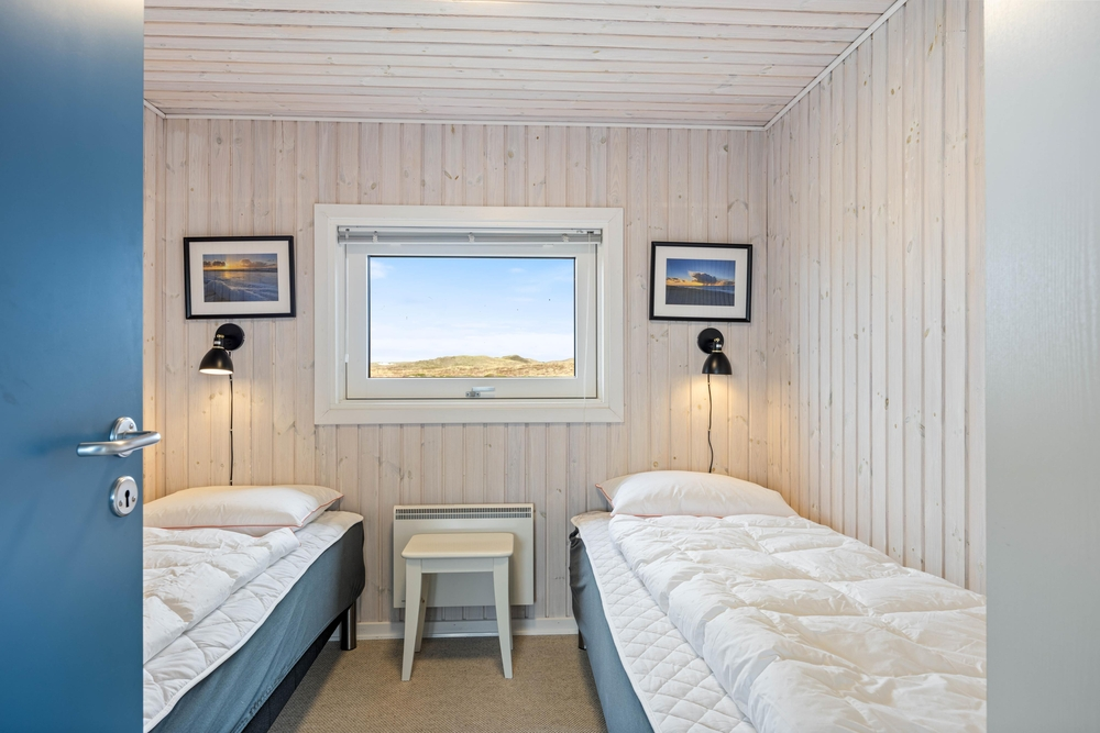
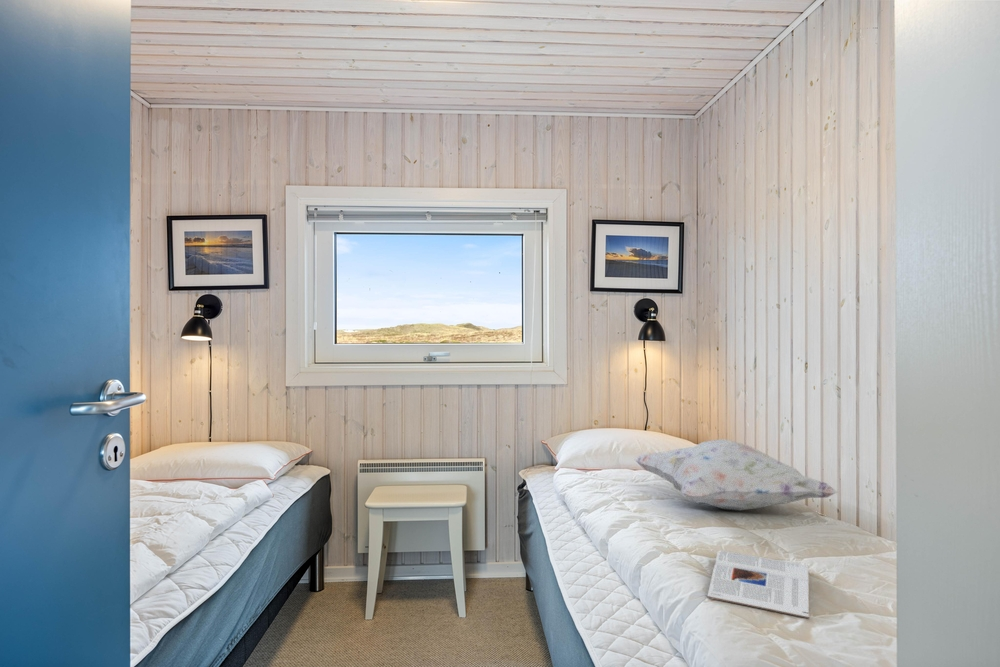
+ decorative pillow [634,438,839,512]
+ magazine [706,549,811,620]
